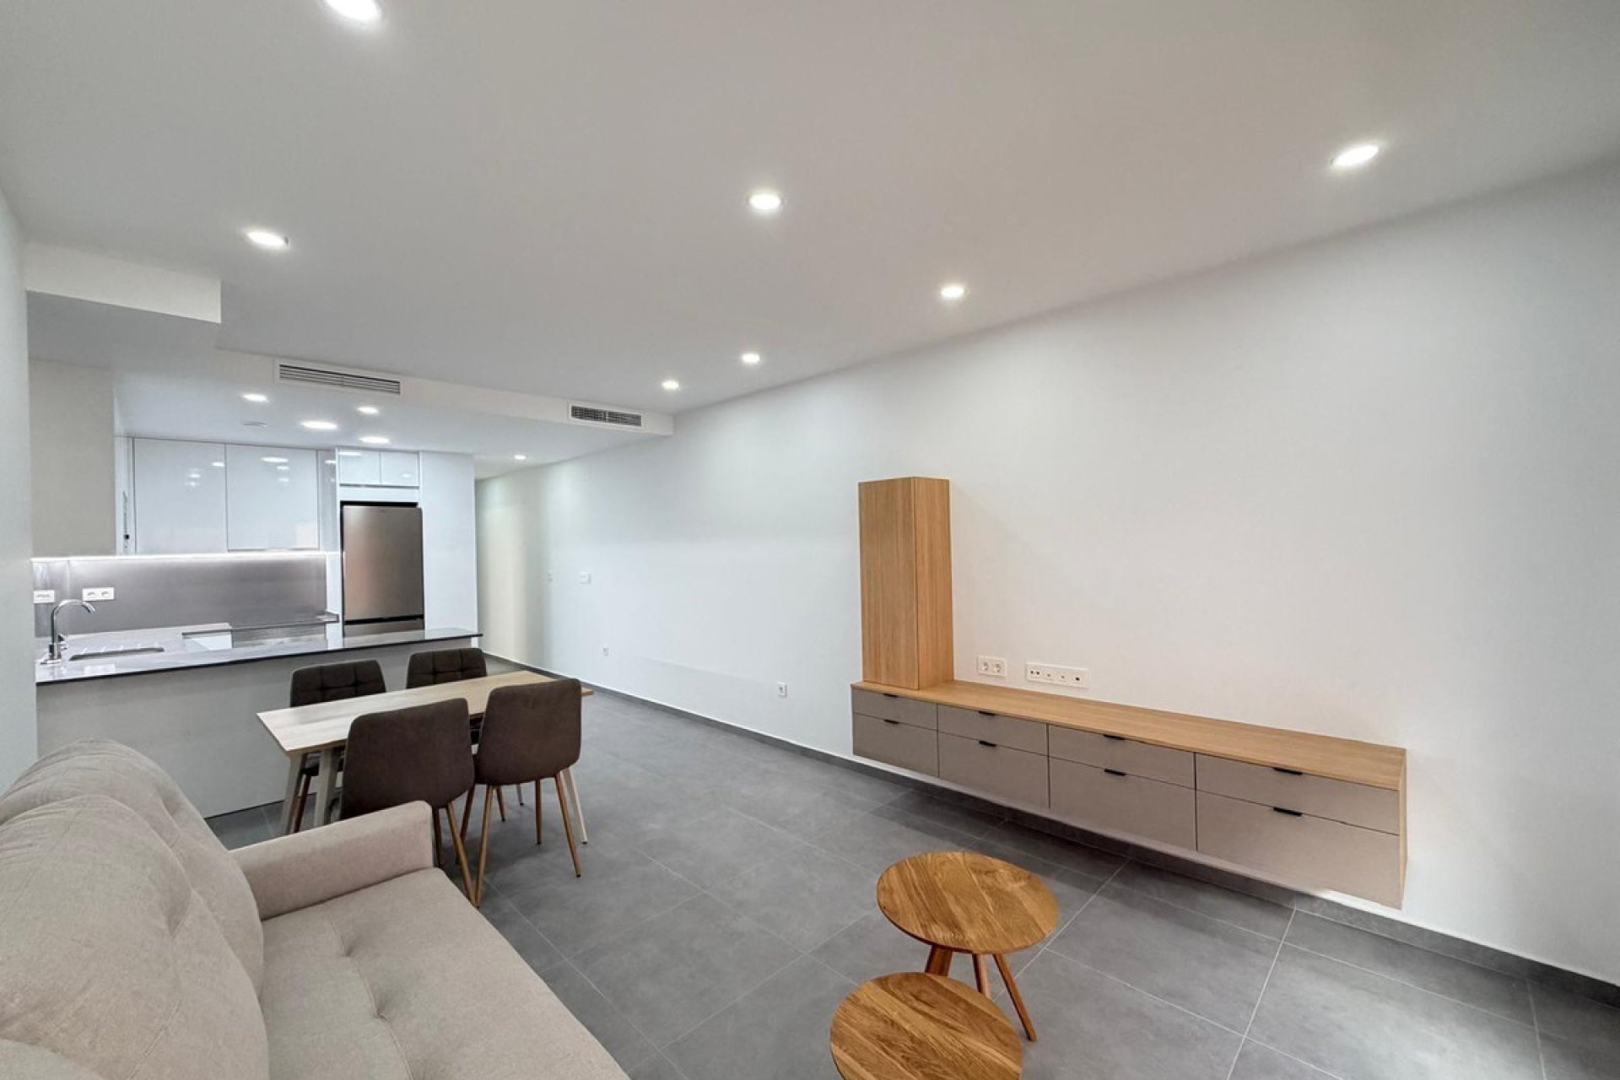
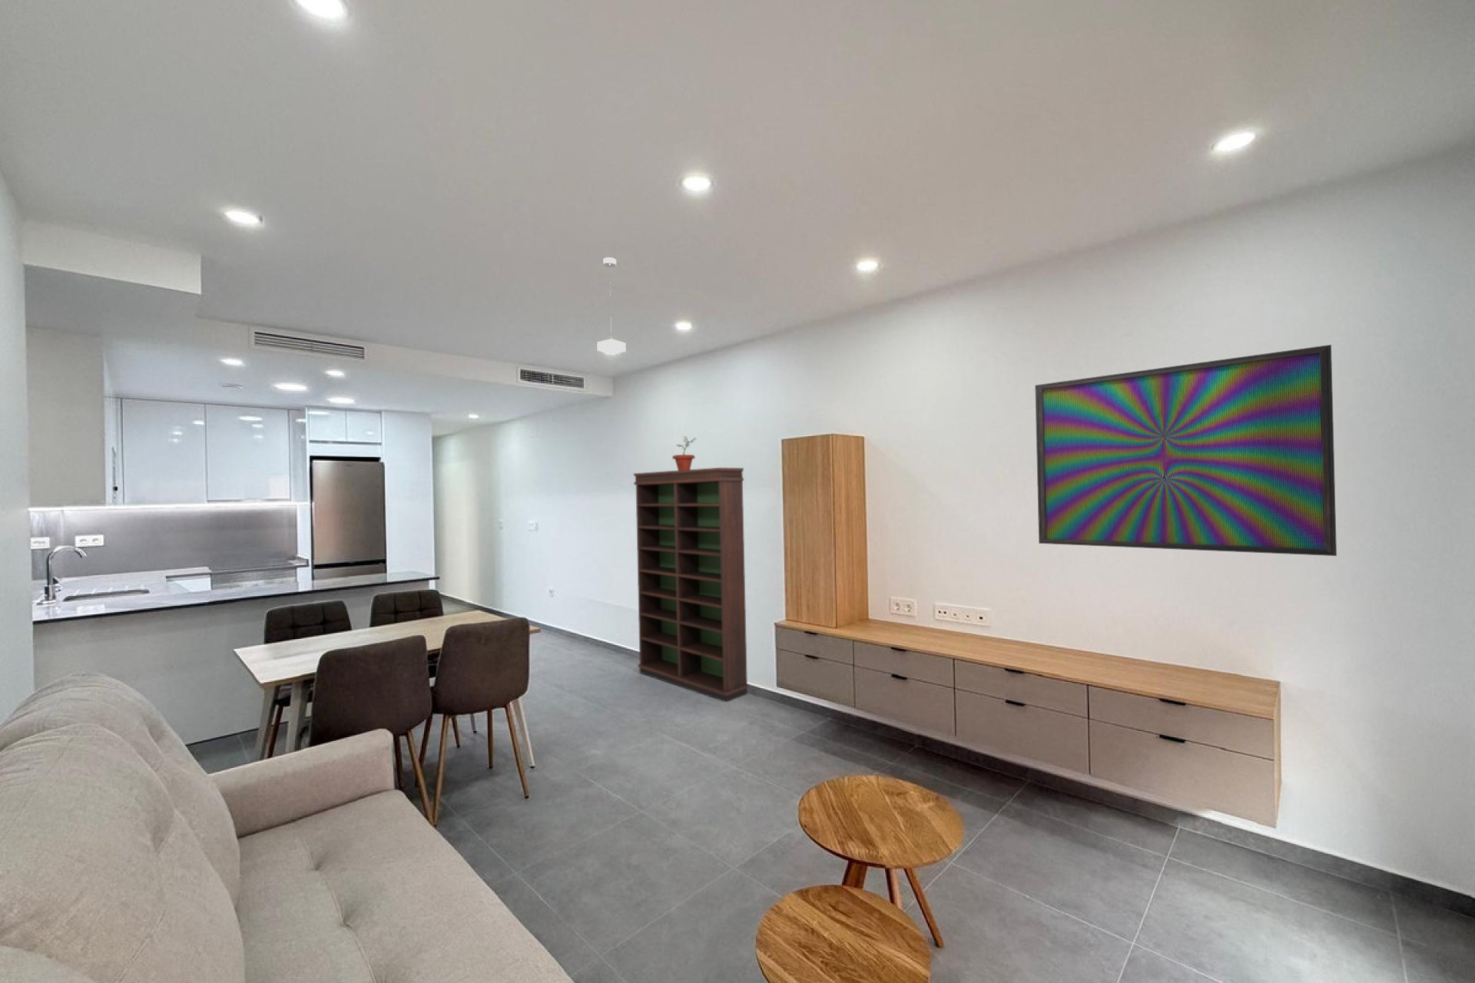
+ pendant lamp [596,257,627,355]
+ television [1034,344,1338,556]
+ bookshelf [633,467,748,702]
+ potted plant [672,434,697,471]
